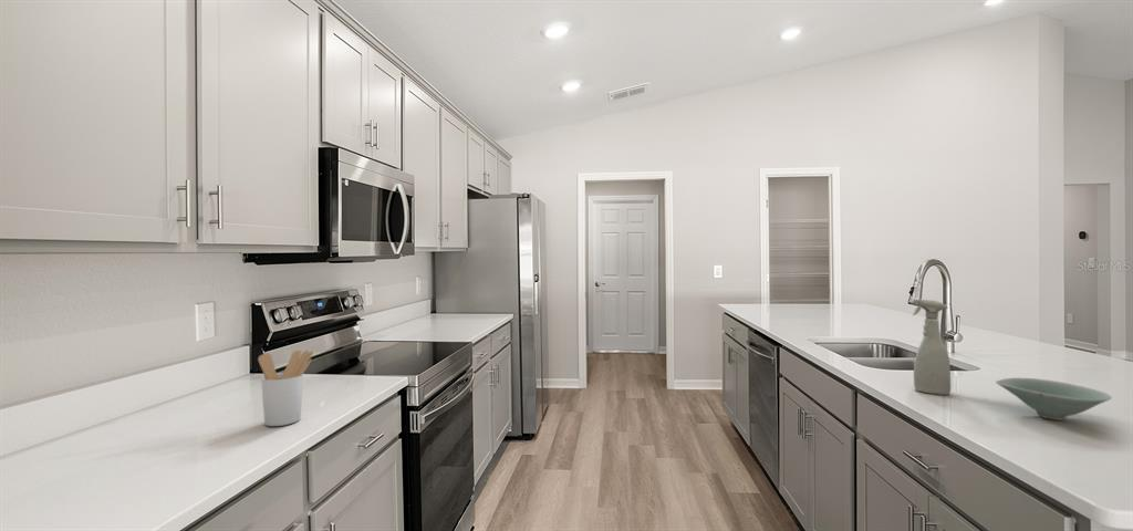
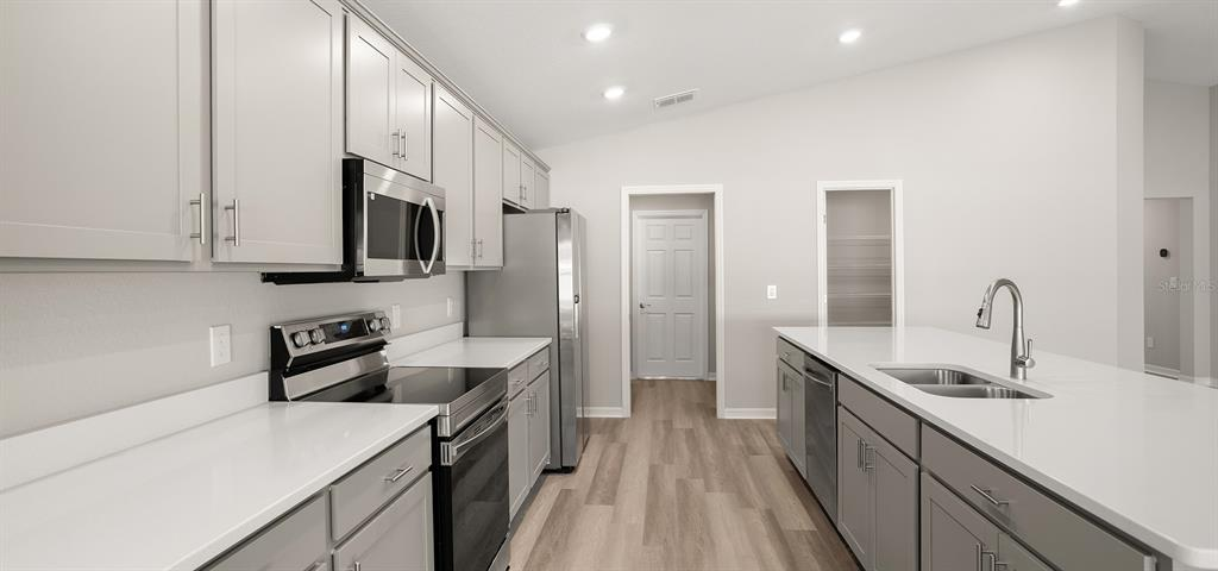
- utensil holder [257,350,314,427]
- spray bottle [911,299,952,396]
- bowl [995,377,1113,421]
